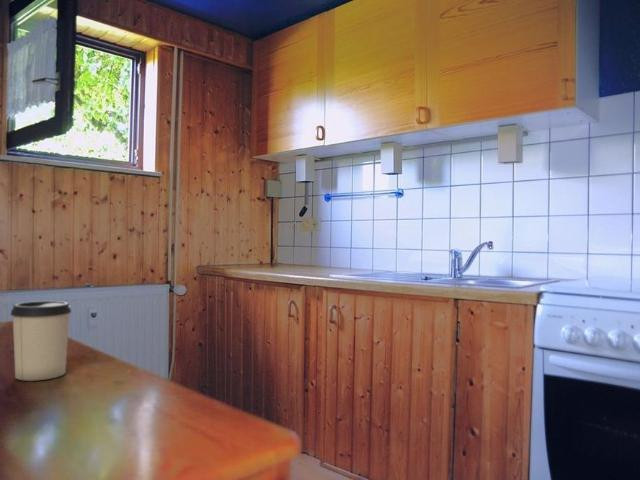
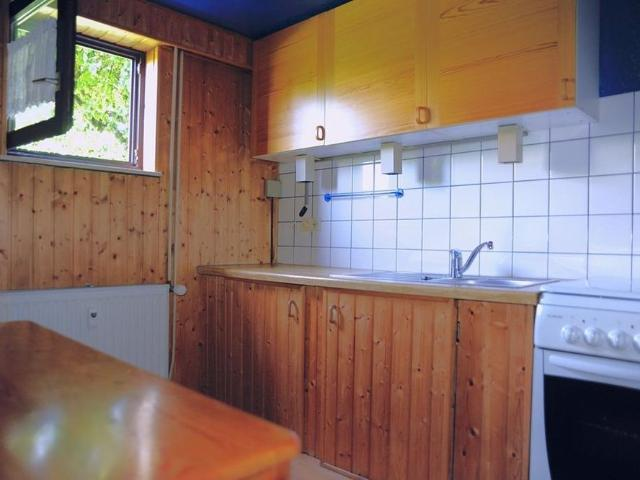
- cup [9,300,72,382]
